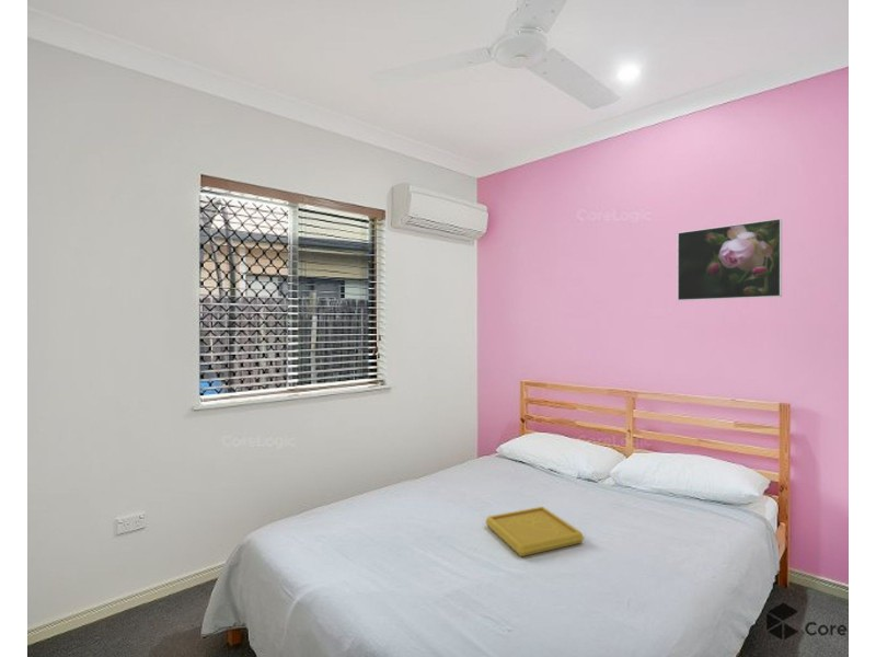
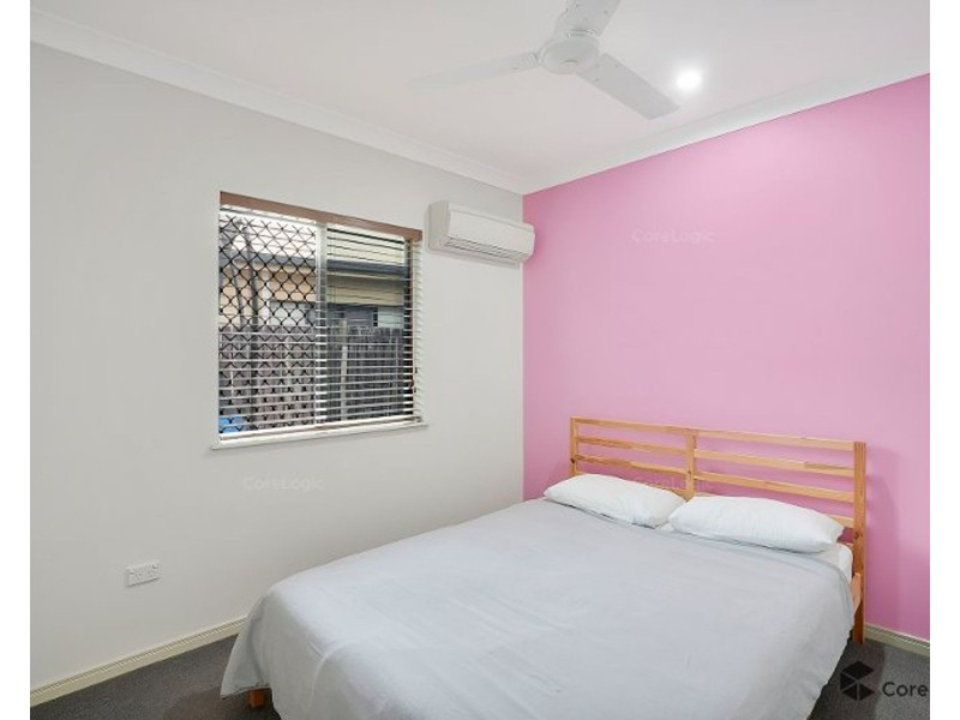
- serving tray [484,506,585,557]
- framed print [677,218,783,302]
